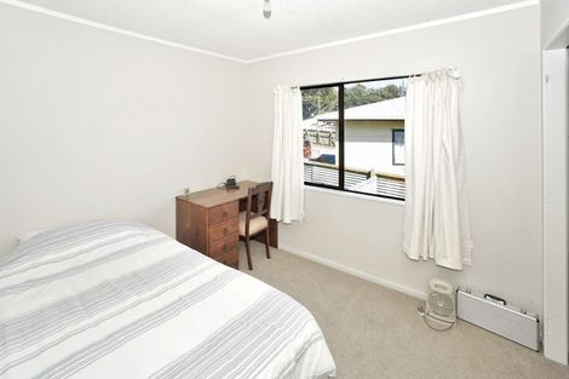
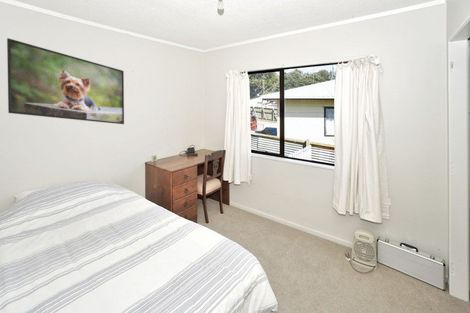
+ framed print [6,37,125,125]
